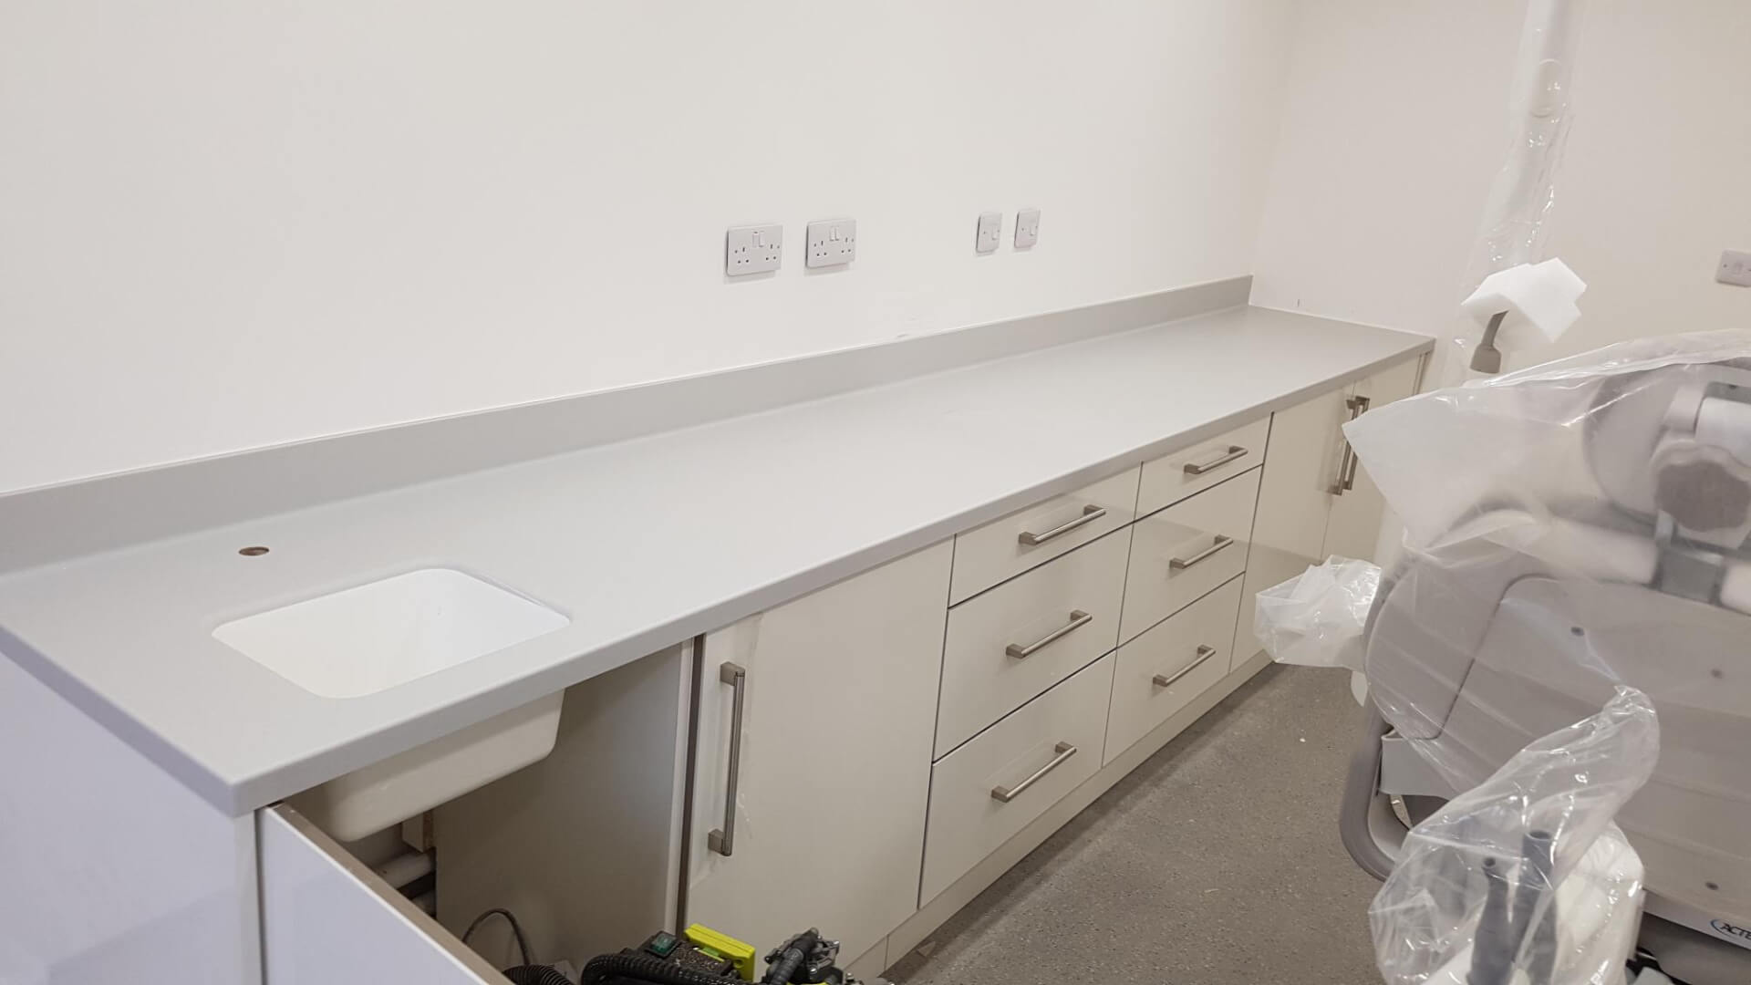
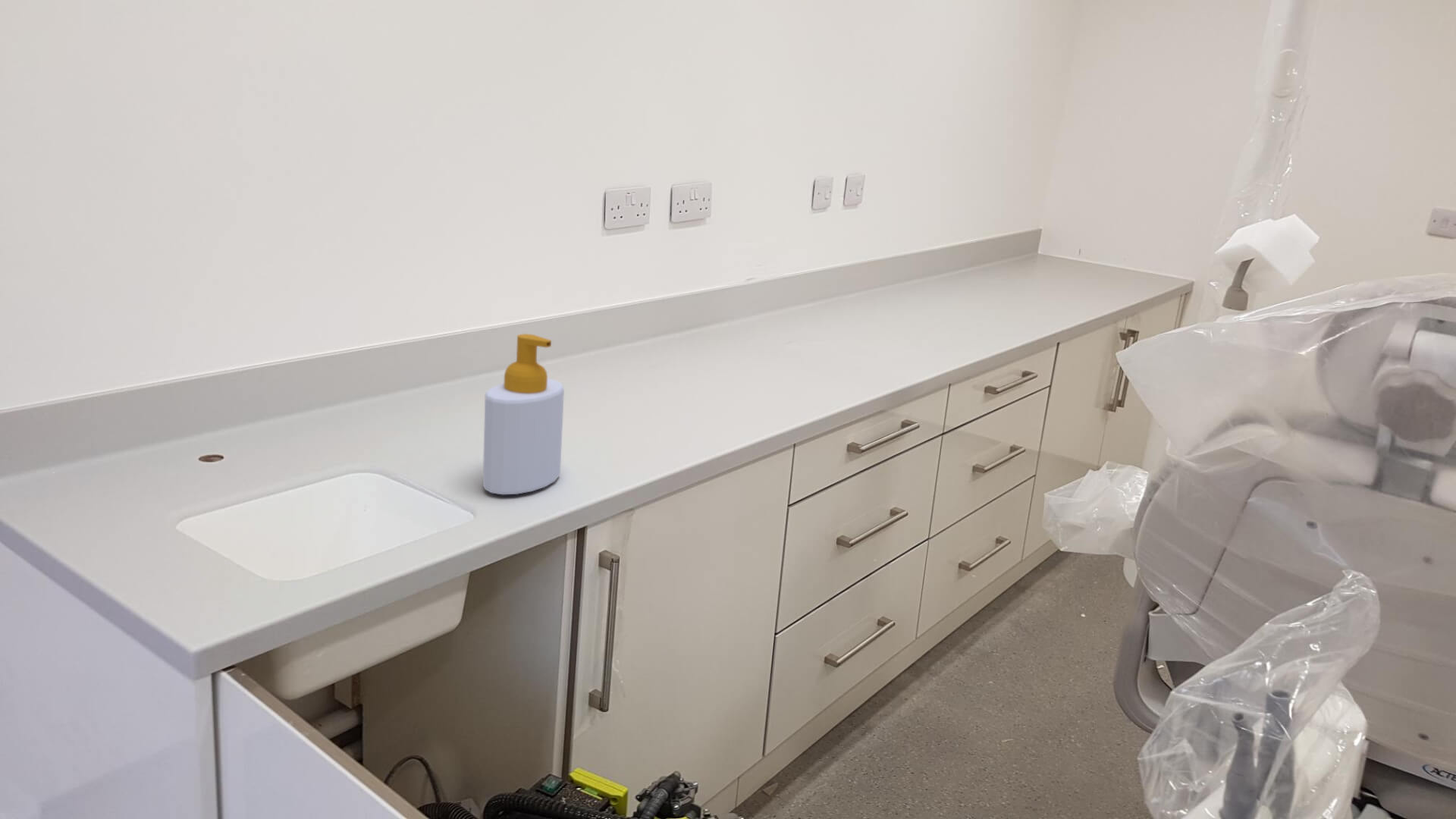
+ soap bottle [482,333,565,495]
